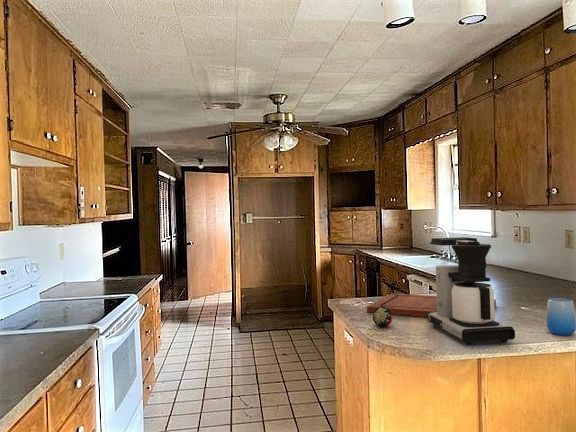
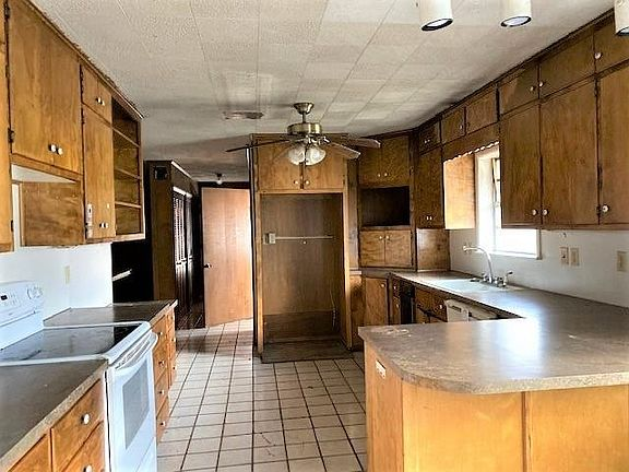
- cup [545,297,576,336]
- fruit [372,306,393,328]
- cutting board [366,293,497,318]
- coffee maker [426,236,516,346]
